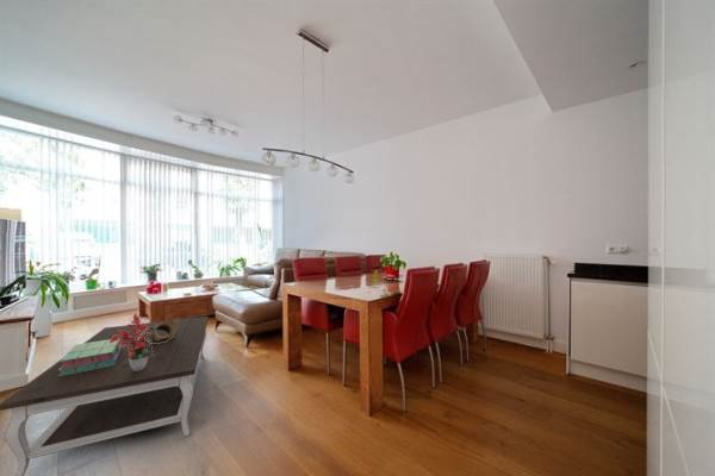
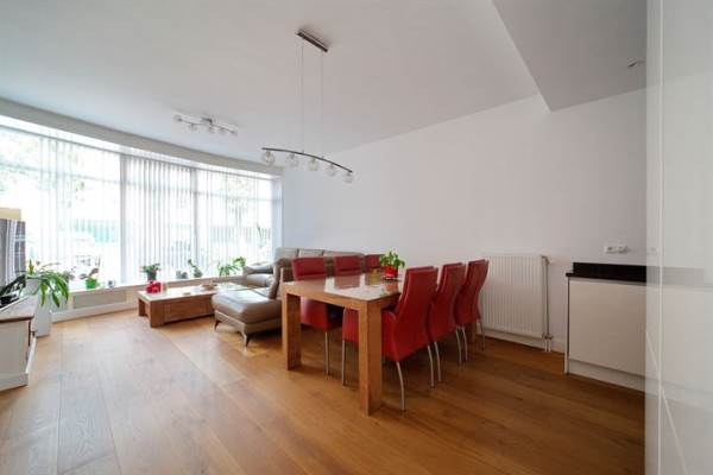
- coffee table [0,315,210,476]
- potted flower [110,312,155,371]
- decorative bowl [137,319,179,344]
- stack of books [58,338,122,376]
